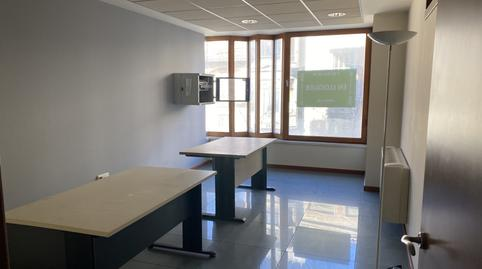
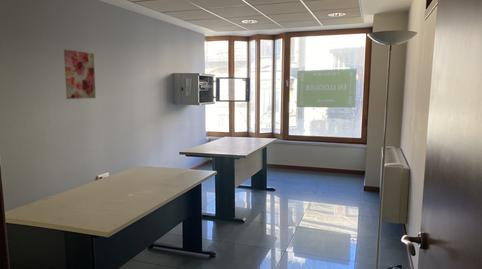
+ wall art [63,49,97,100]
